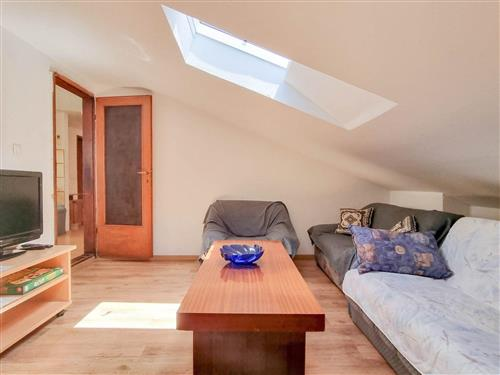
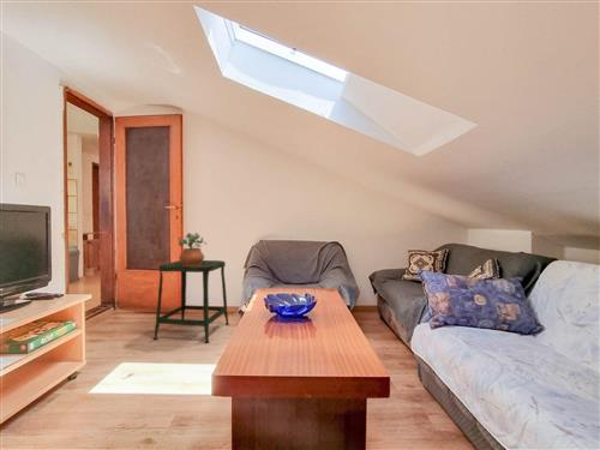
+ potted plant [178,232,209,266]
+ stool [152,259,230,344]
